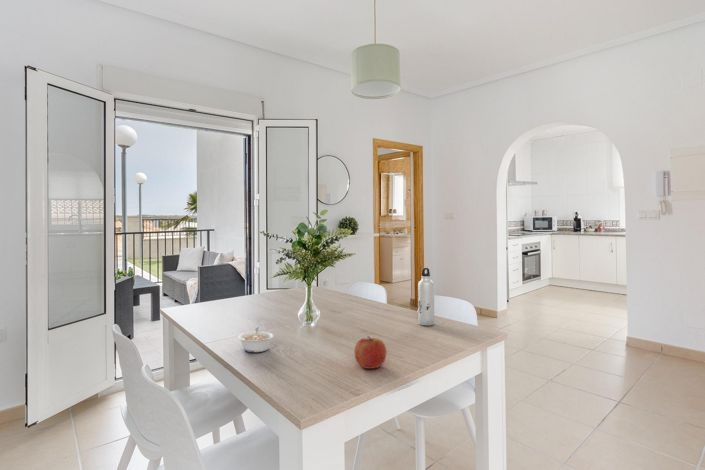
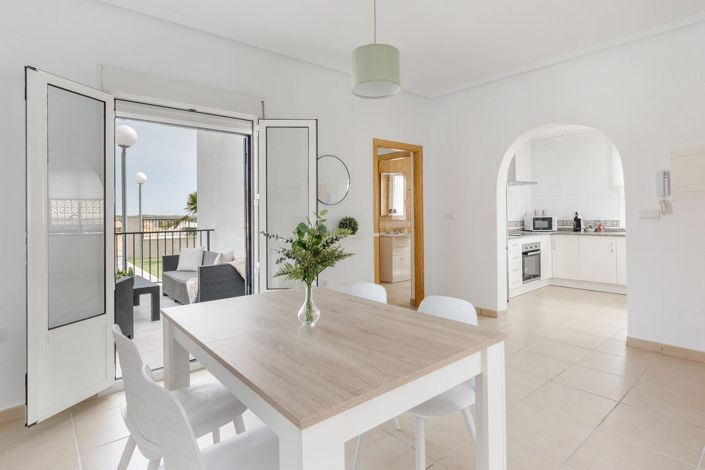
- legume [237,326,275,353]
- water bottle [417,267,435,327]
- fruit [354,335,388,370]
